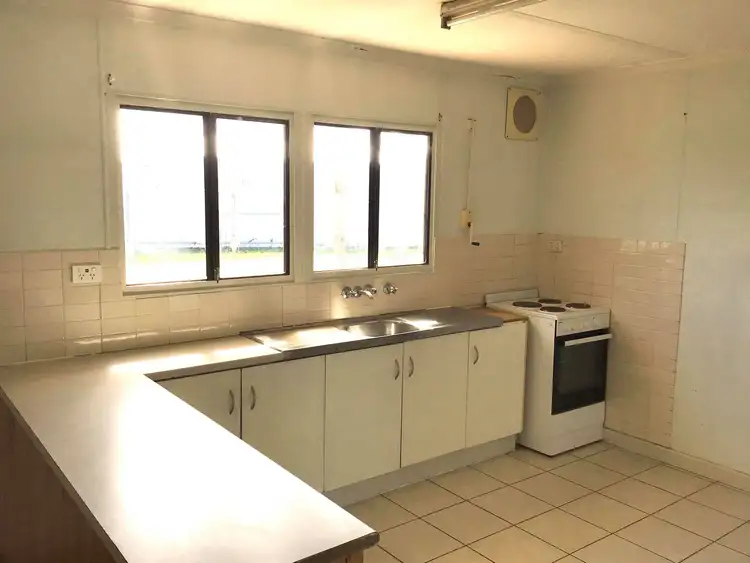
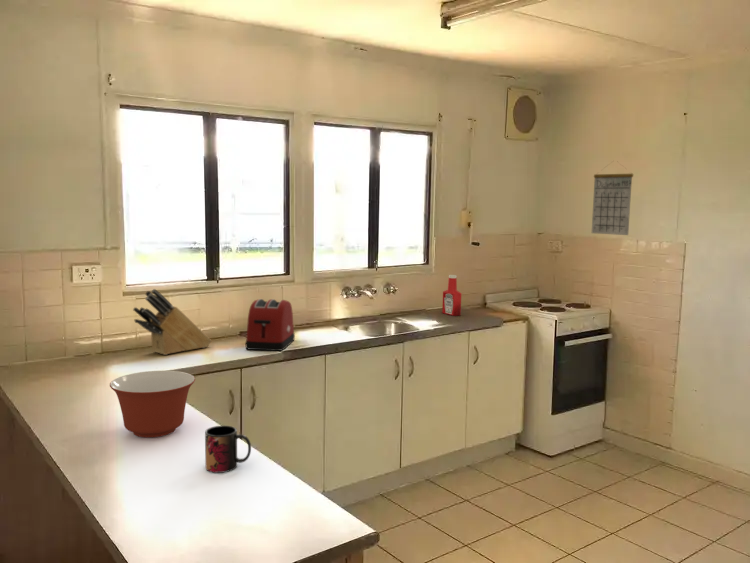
+ toaster [244,298,296,352]
+ knife block [132,288,212,356]
+ mug [204,425,252,474]
+ soap bottle [441,274,462,317]
+ calendar [591,161,634,236]
+ mixing bowl [109,370,196,439]
